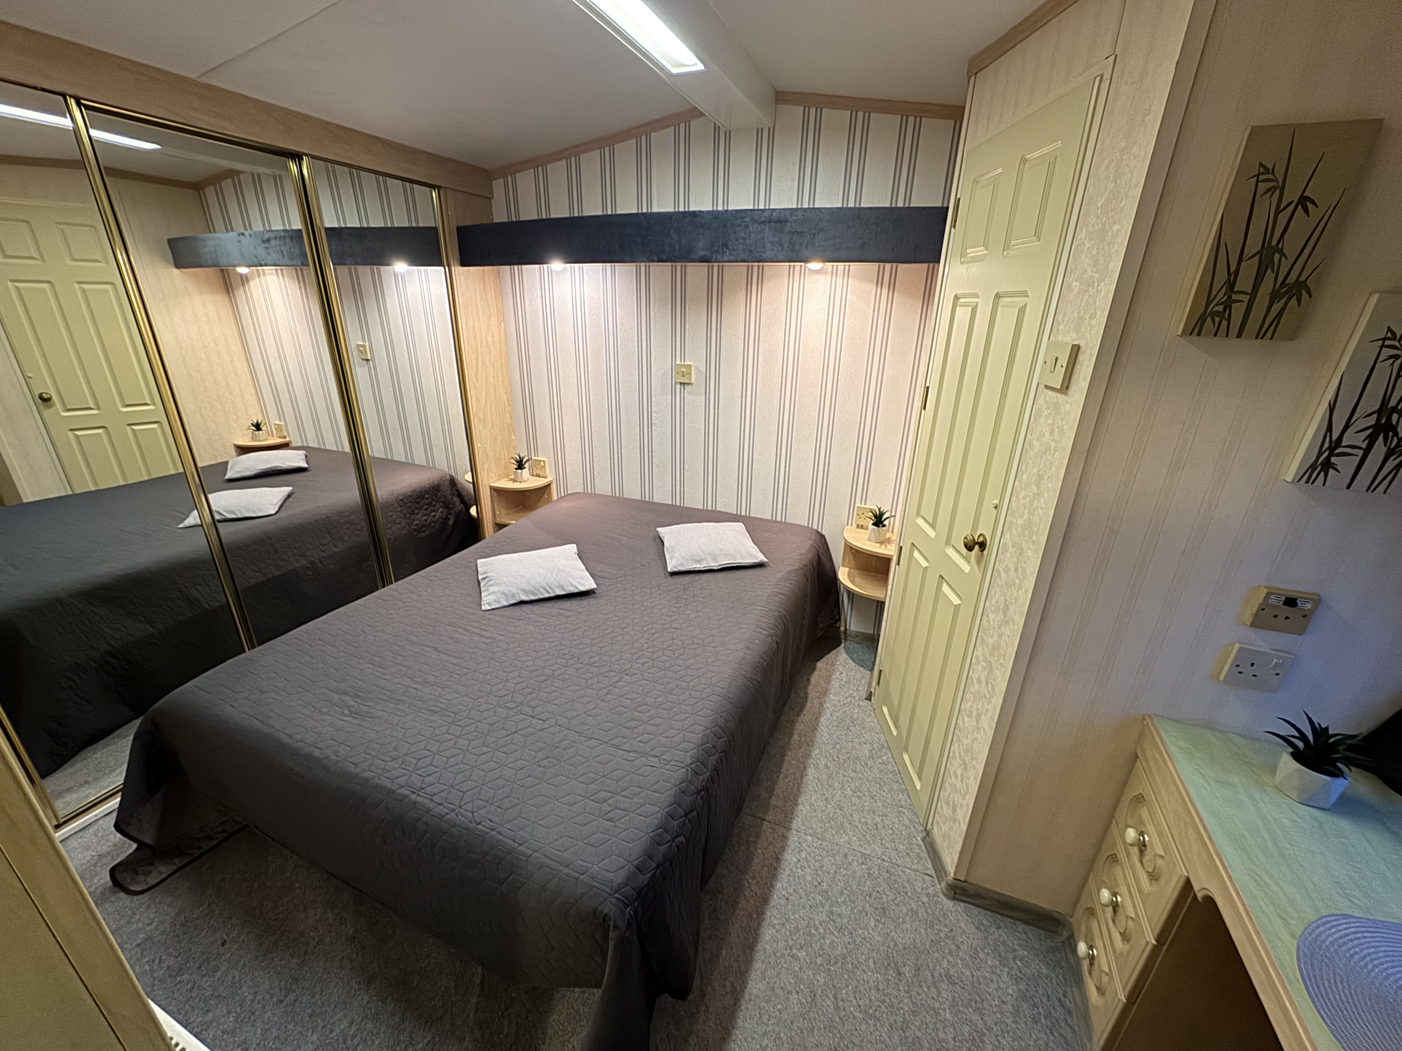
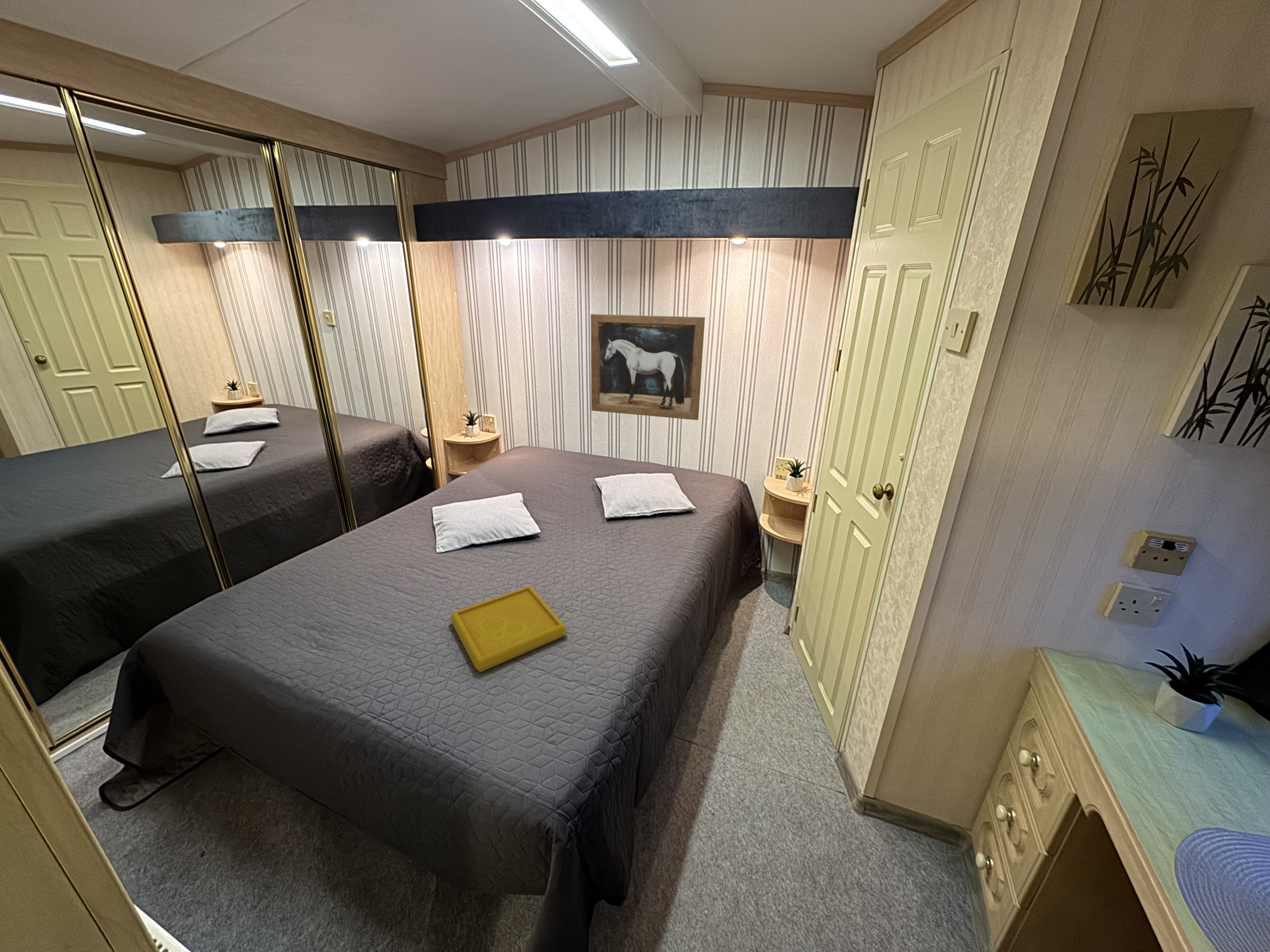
+ serving tray [450,586,568,672]
+ wall art [590,314,705,421]
